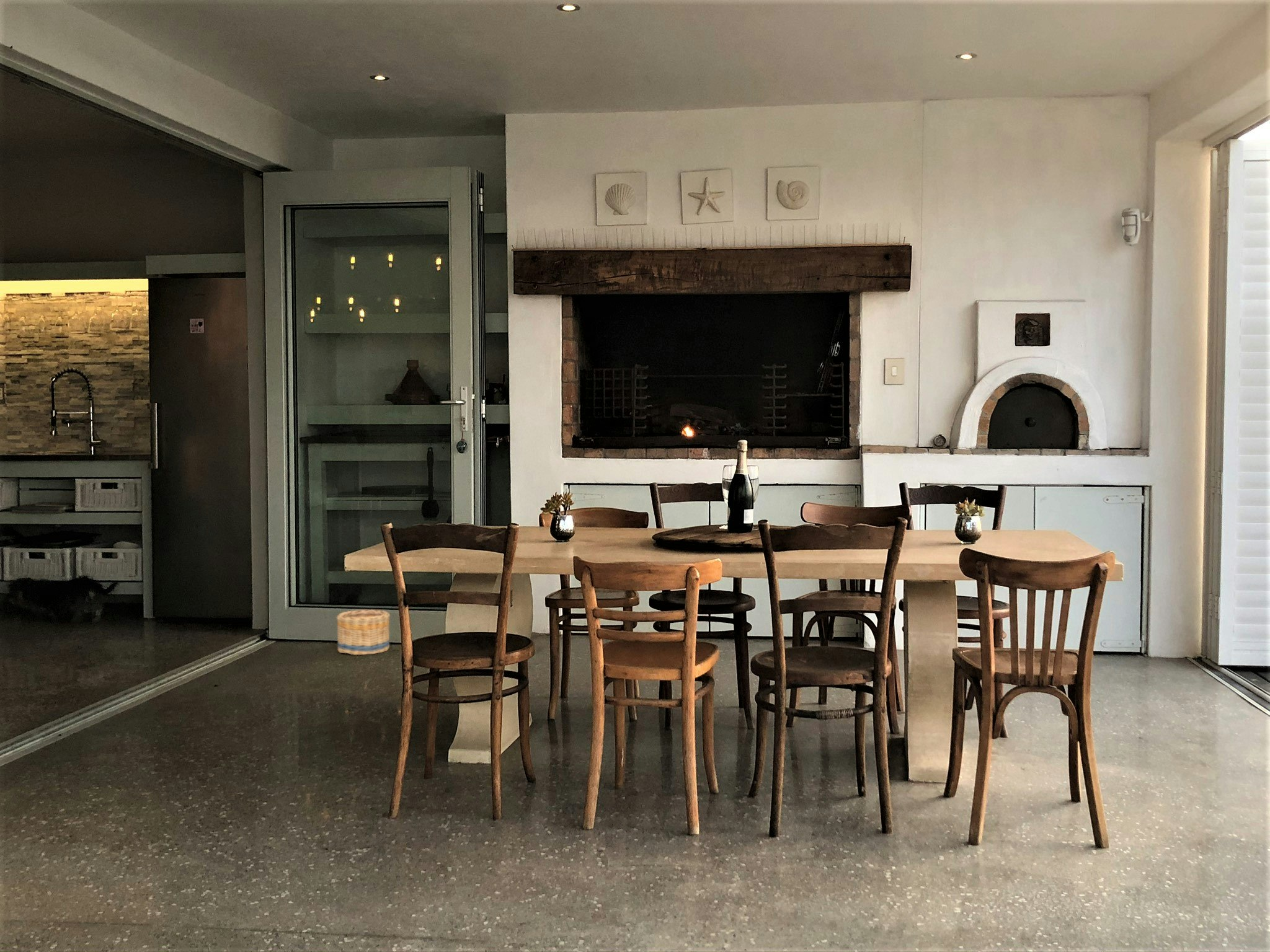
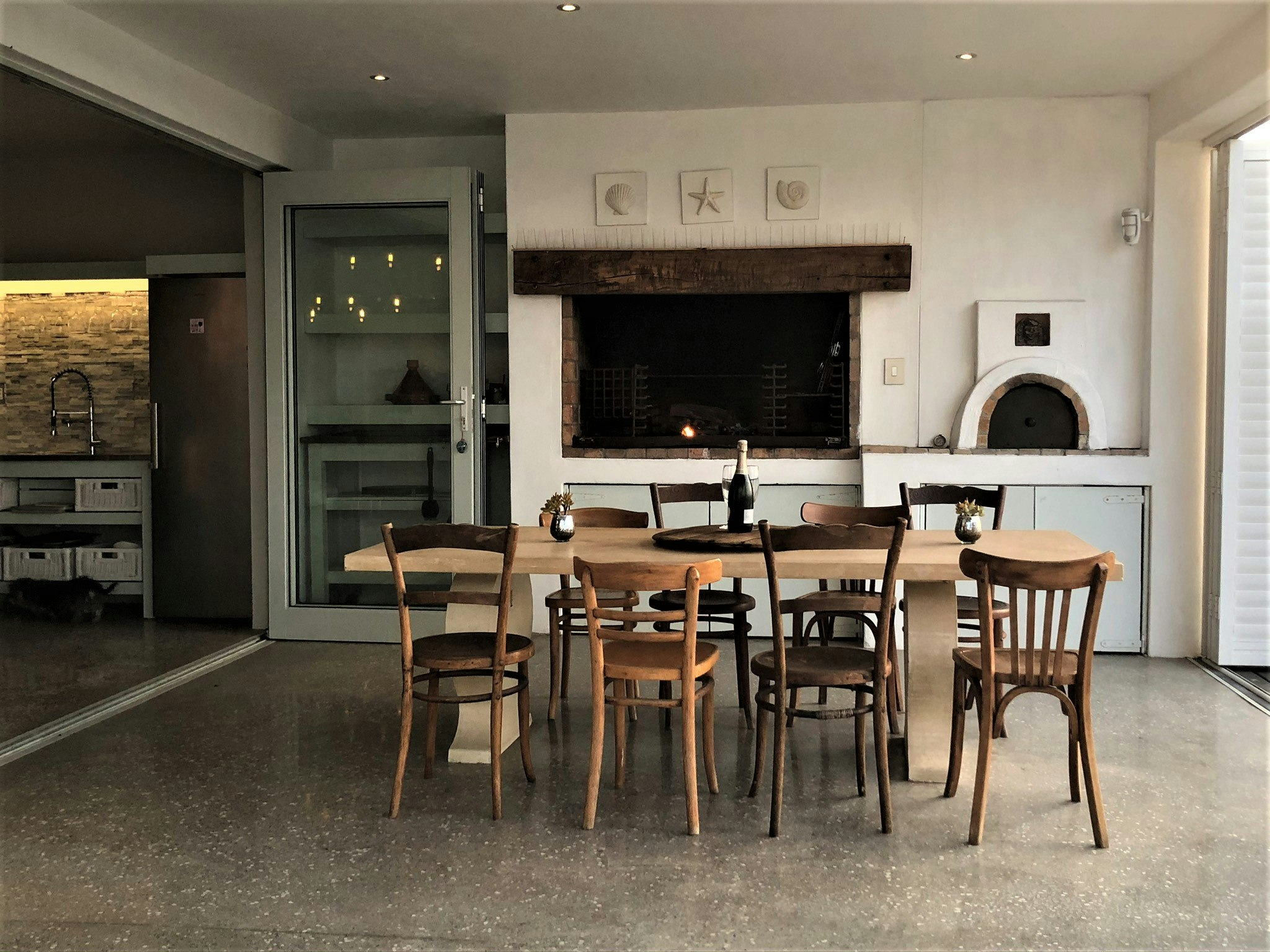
- basket [336,609,391,656]
